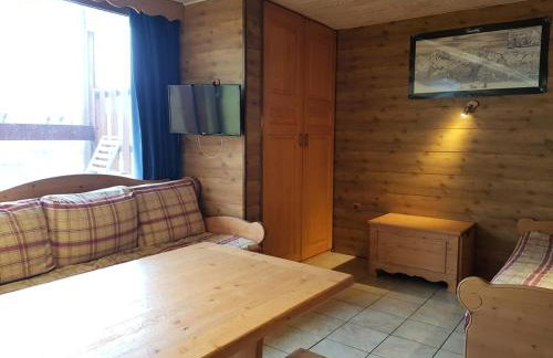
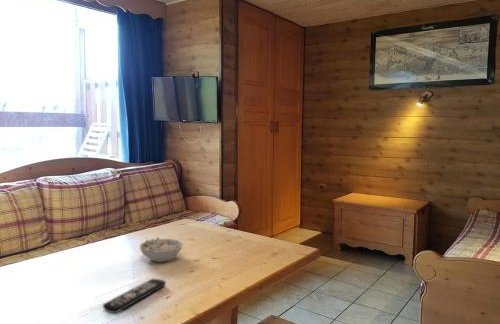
+ bowl [139,236,184,263]
+ remote control [102,278,167,314]
